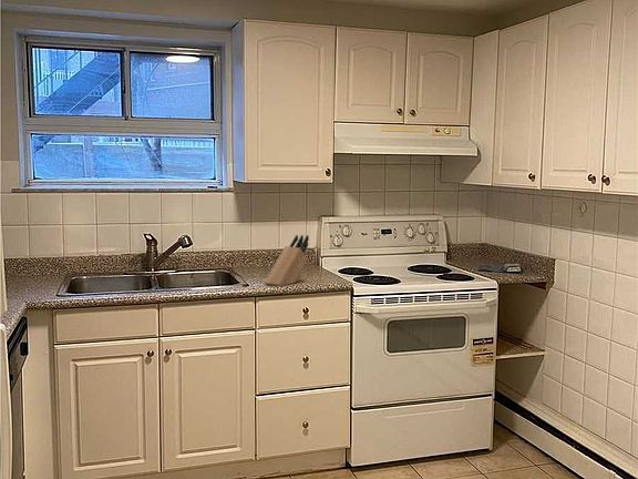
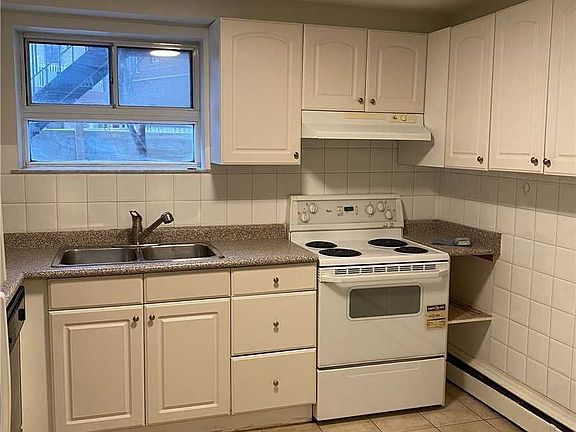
- knife block [263,234,310,287]
